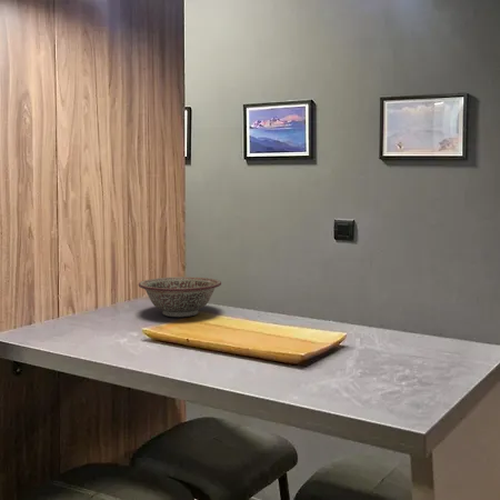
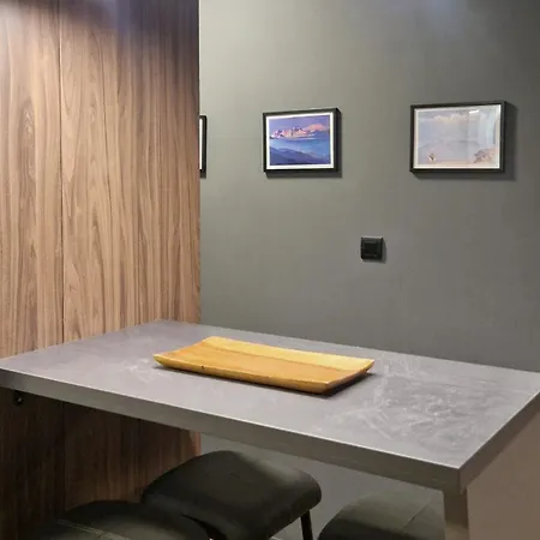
- decorative bowl [138,276,222,318]
